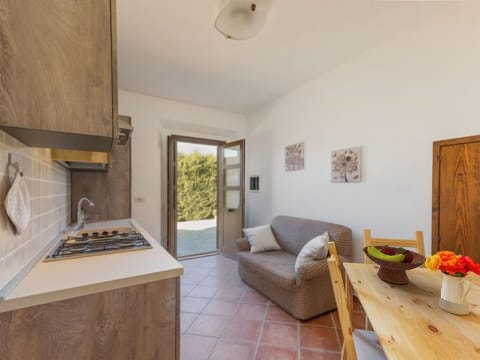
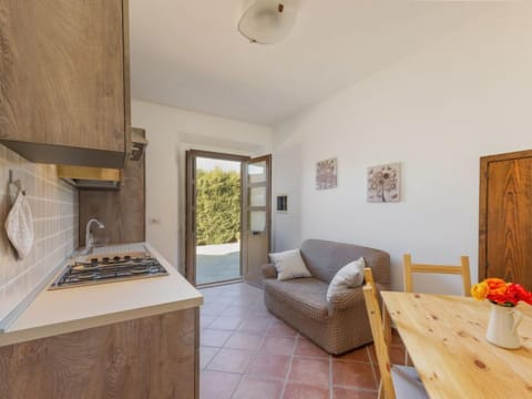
- fruit bowl [362,244,427,285]
